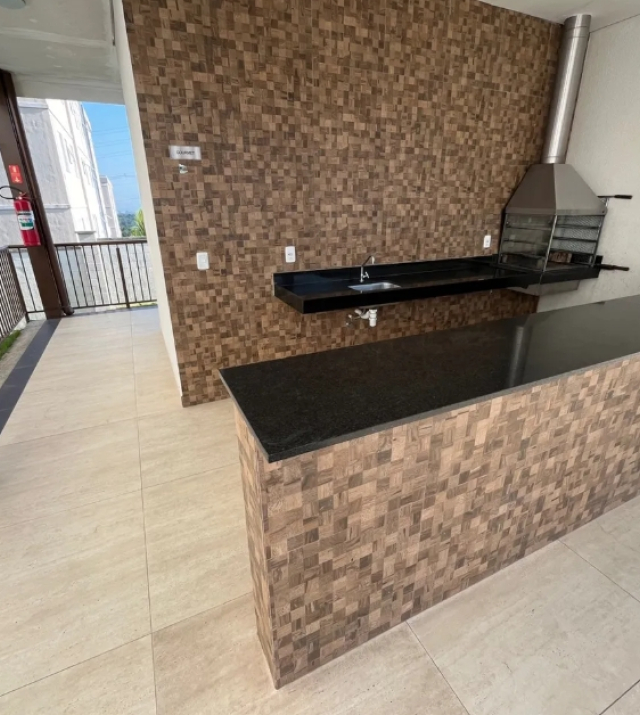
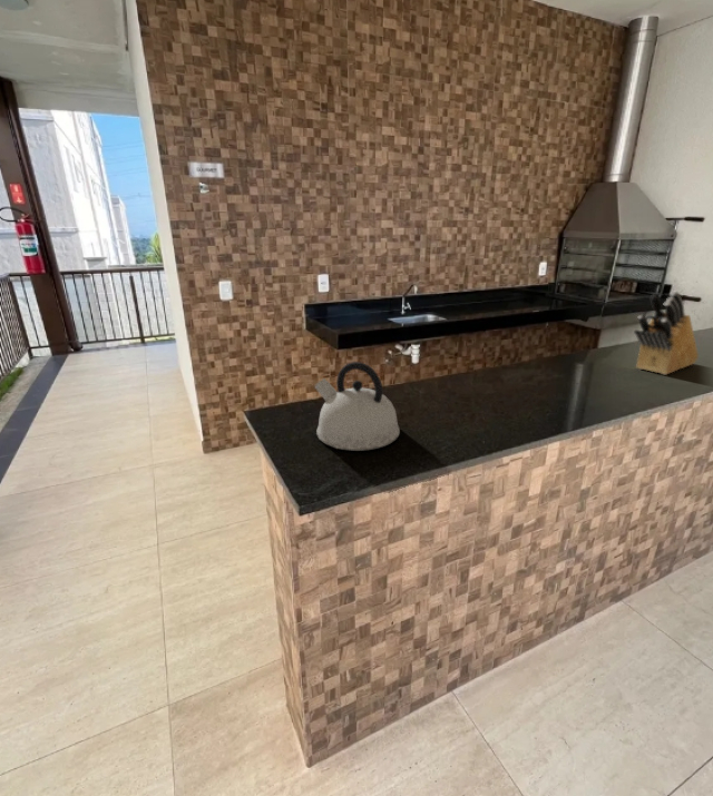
+ knife block [633,291,700,376]
+ kettle [313,361,401,452]
